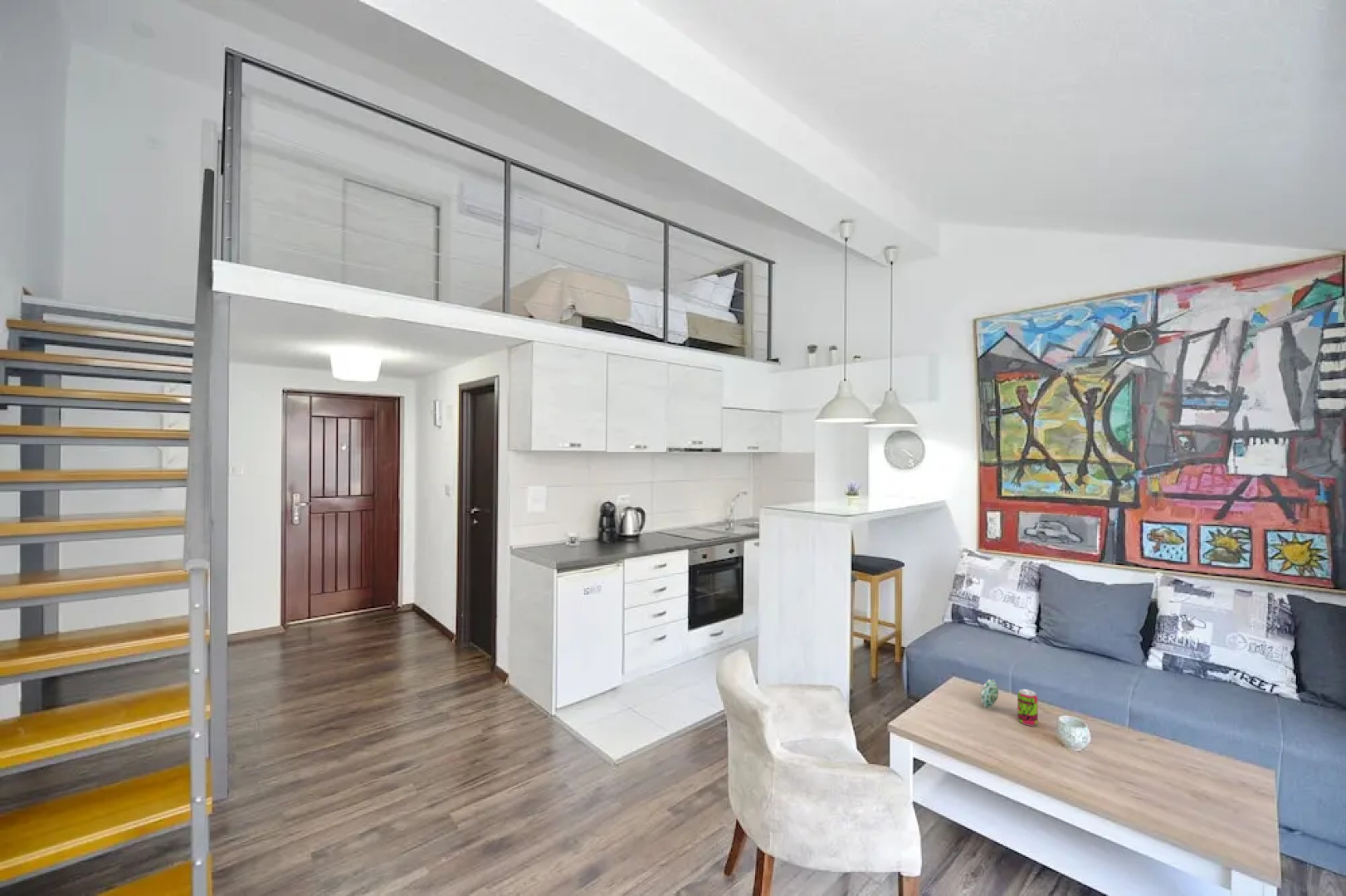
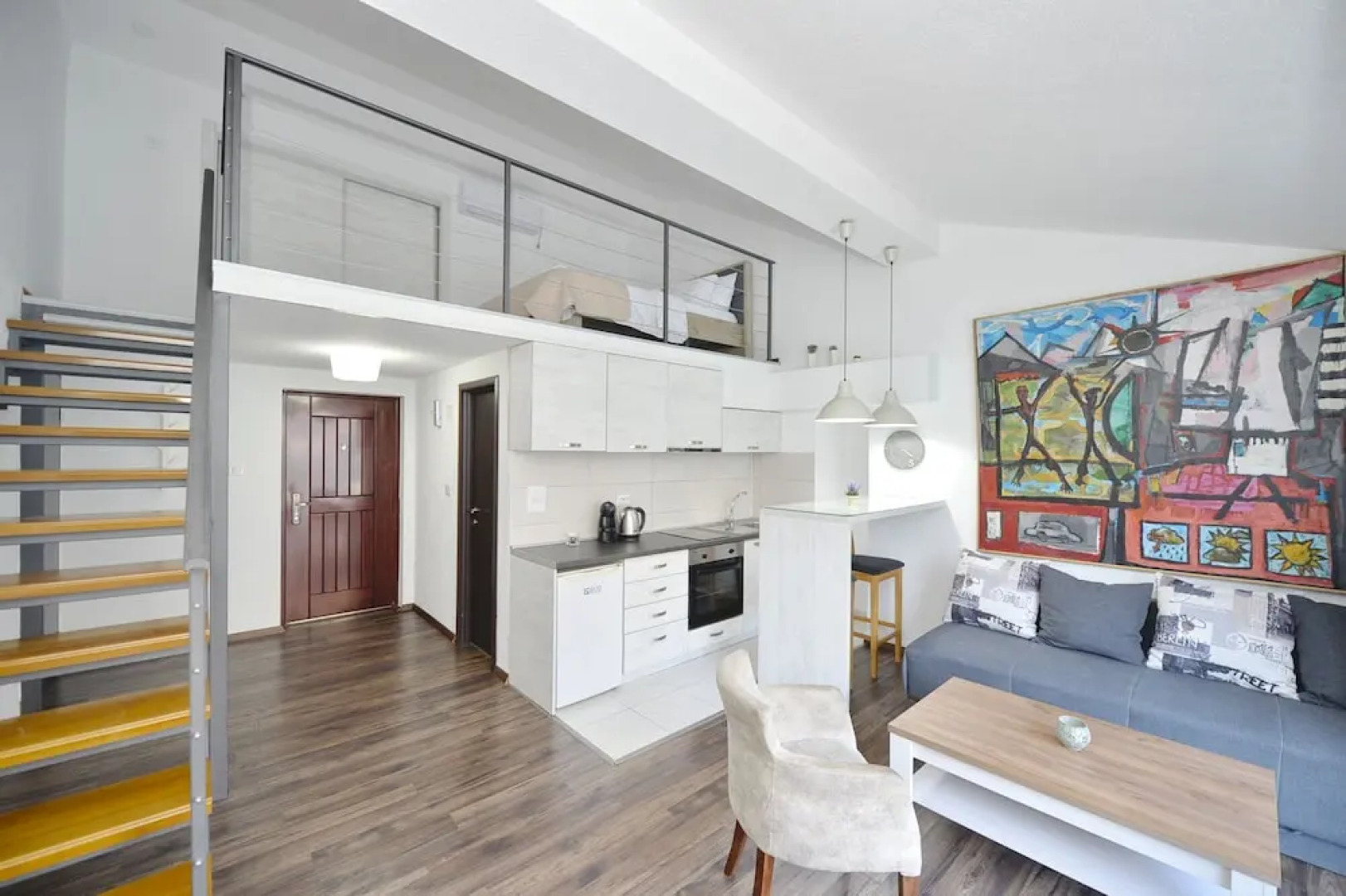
- beverage can [1017,689,1039,727]
- succulent plant [979,679,999,709]
